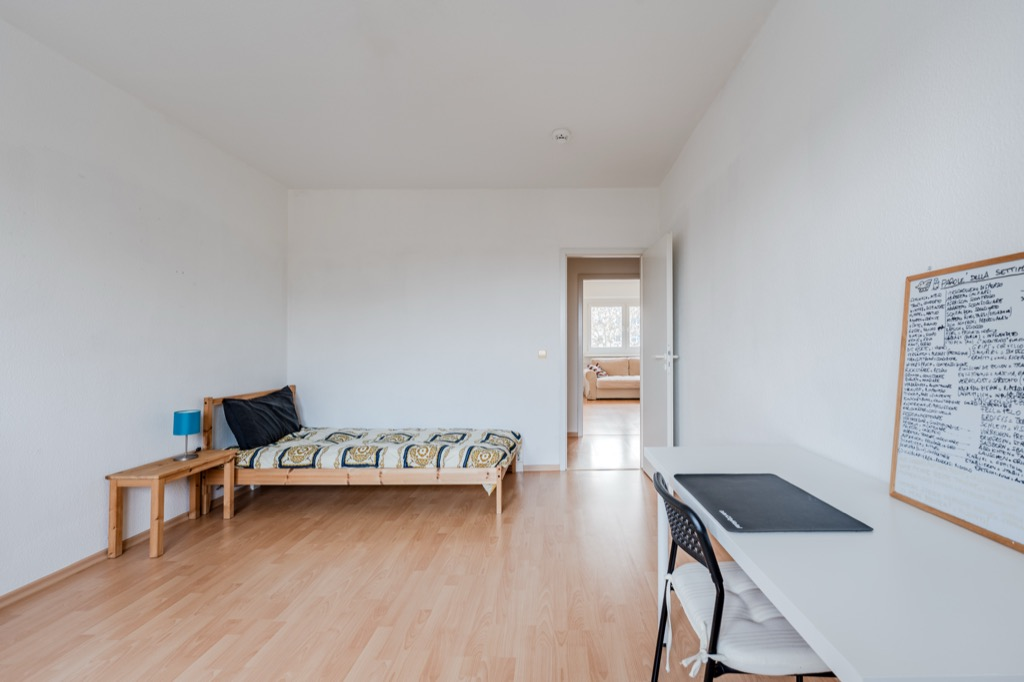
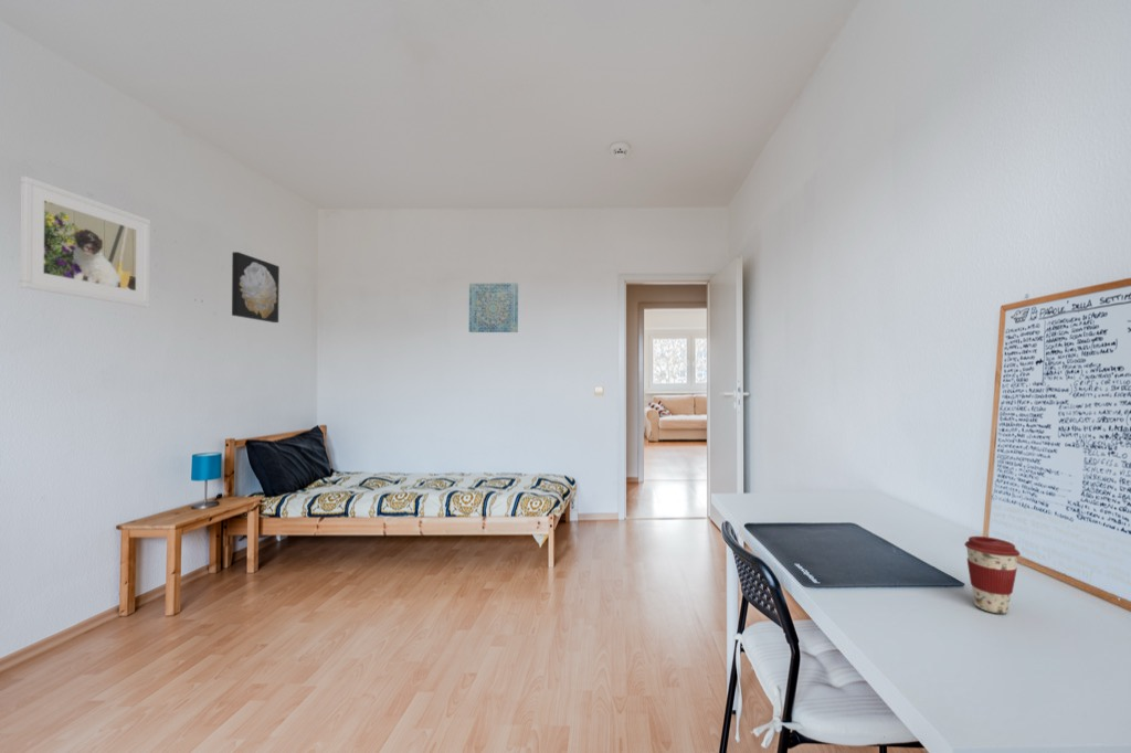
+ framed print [19,176,151,308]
+ coffee cup [963,535,1022,615]
+ wall art [231,251,281,324]
+ wall art [468,282,519,333]
